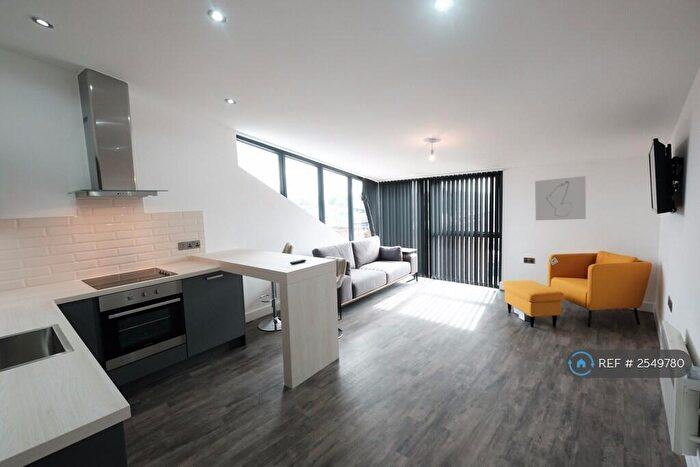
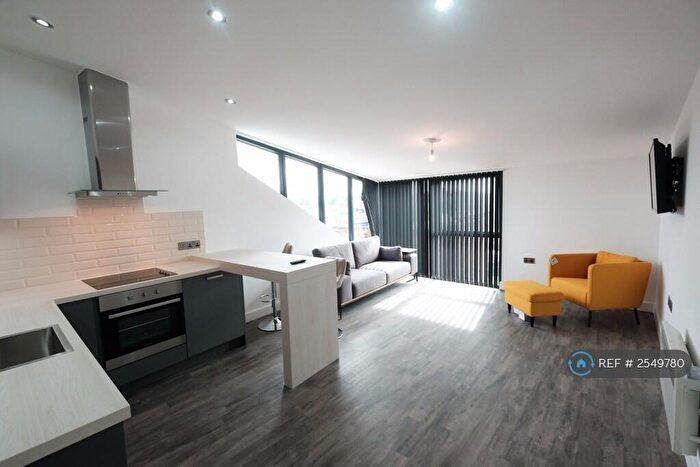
- wall art [534,175,587,221]
